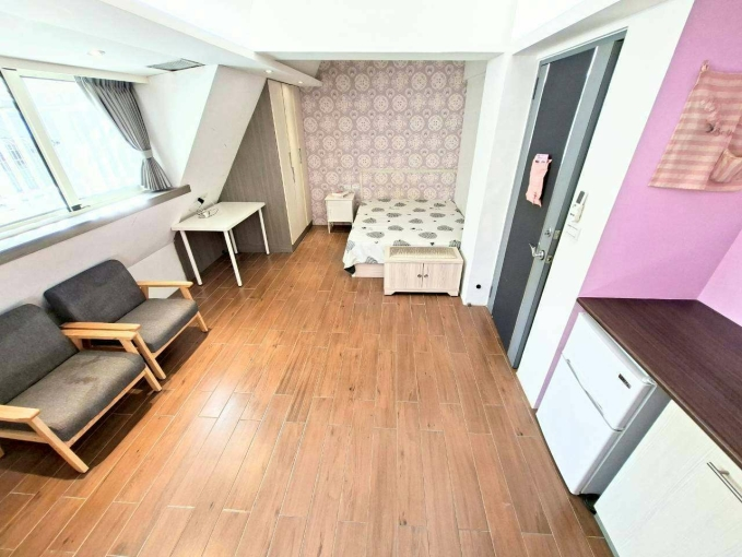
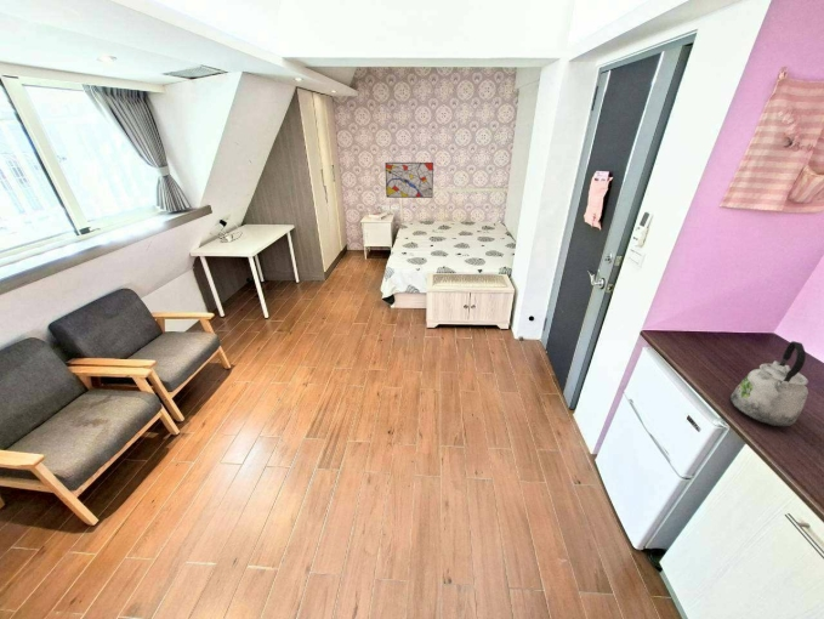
+ kettle [729,340,809,427]
+ wall art [383,161,434,199]
